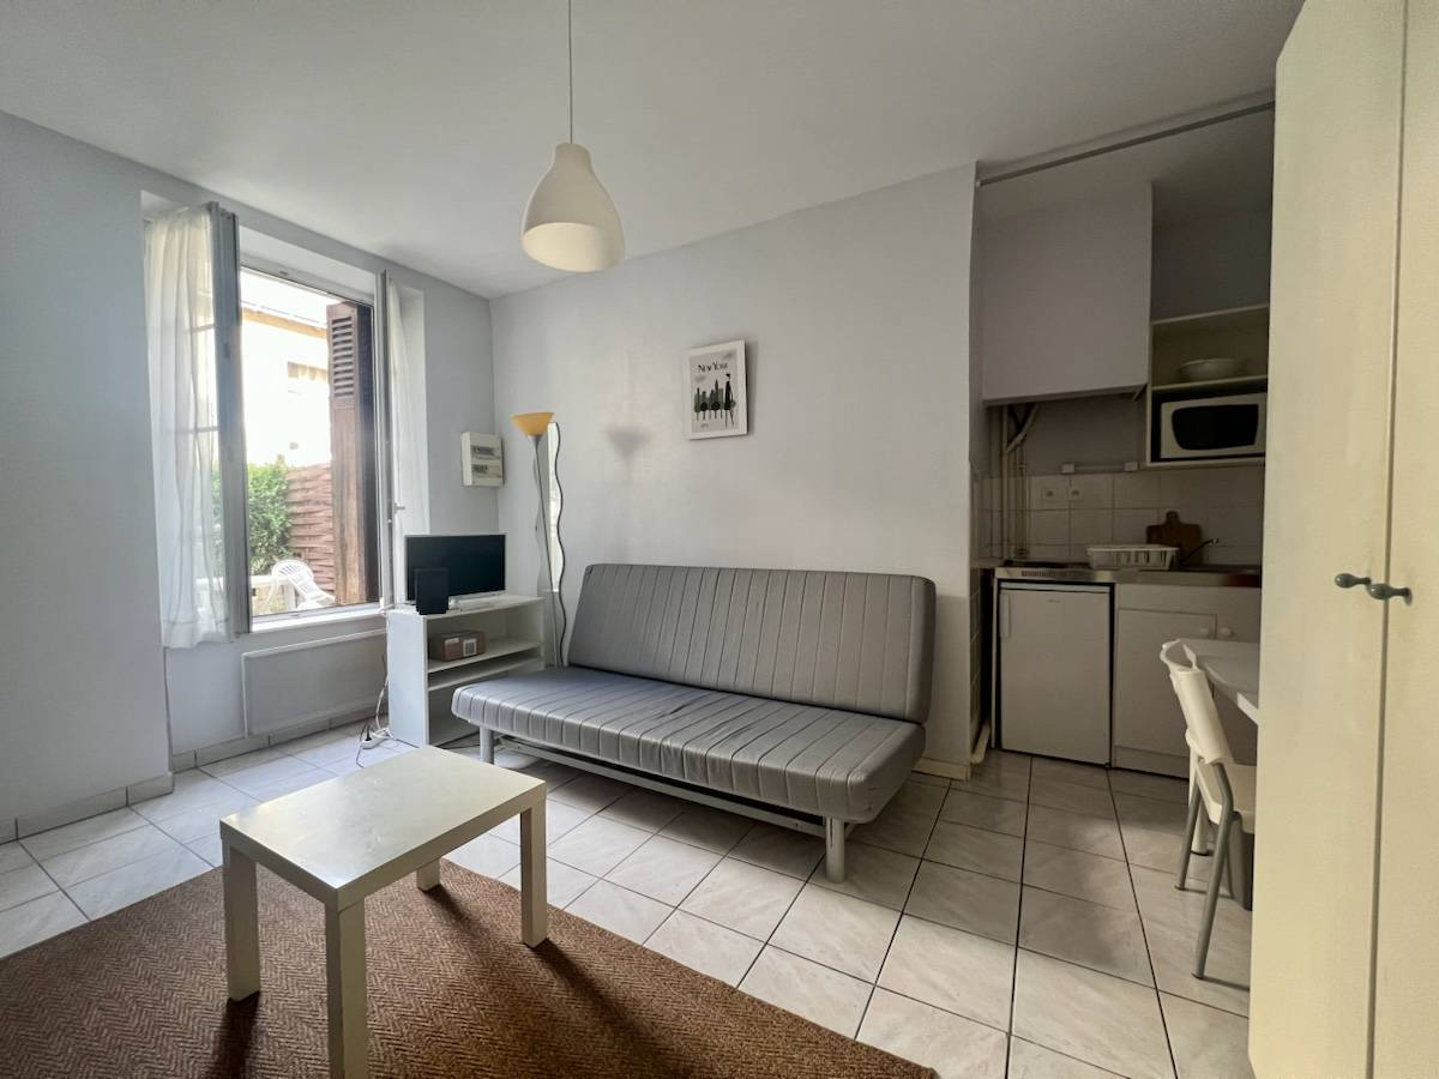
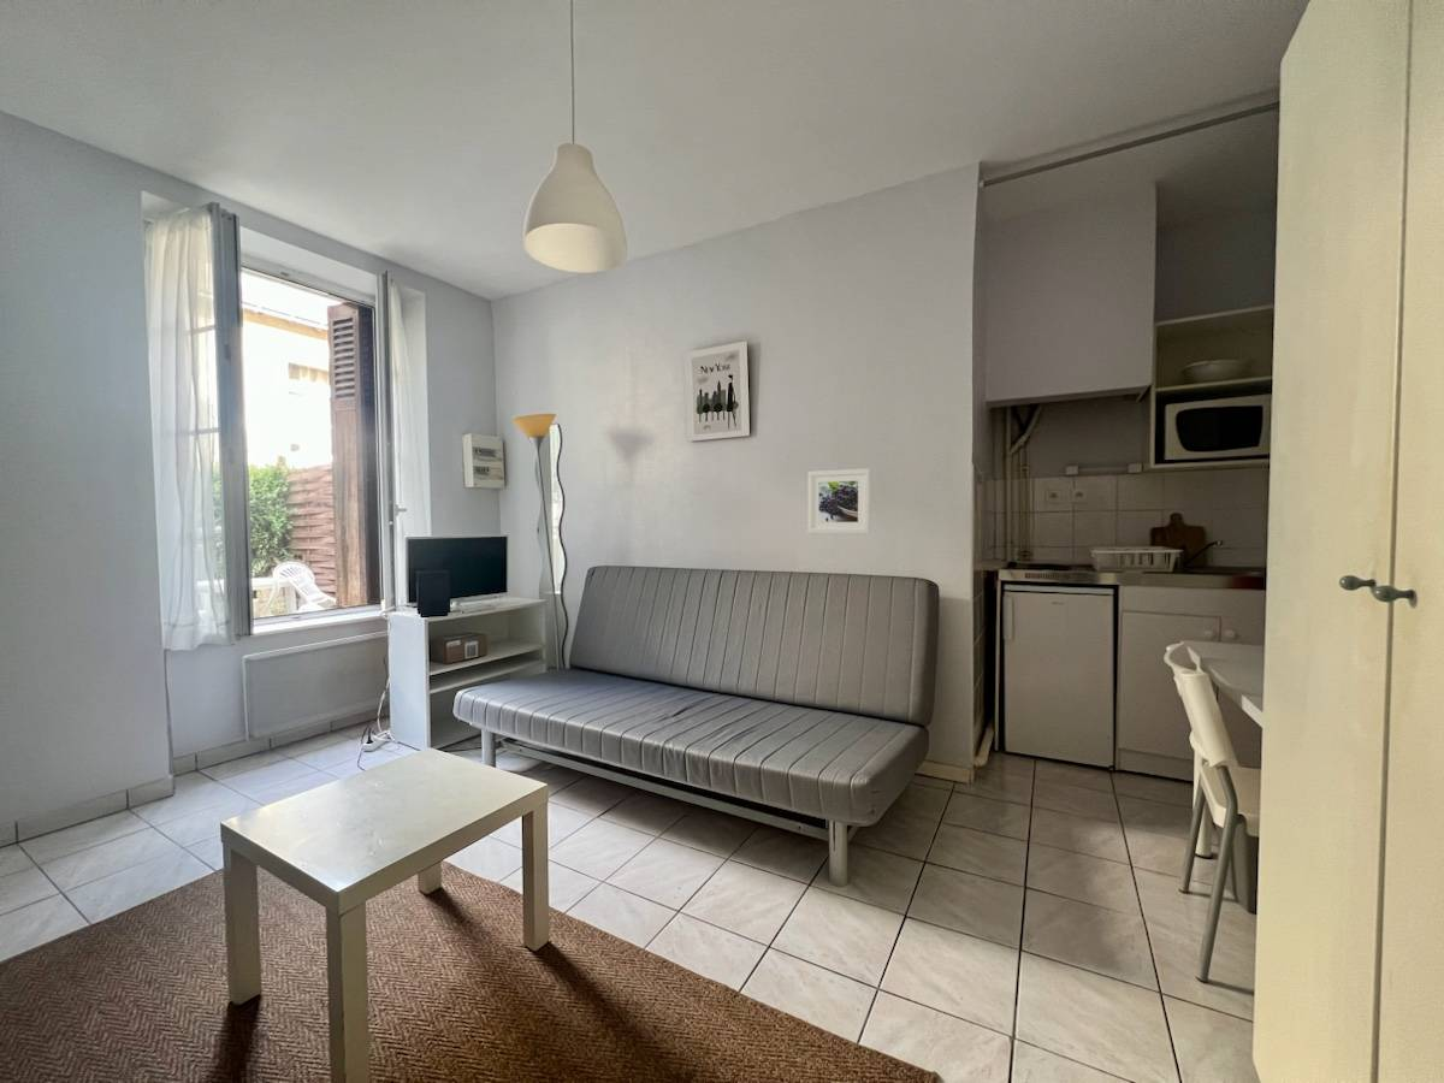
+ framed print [807,468,871,534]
